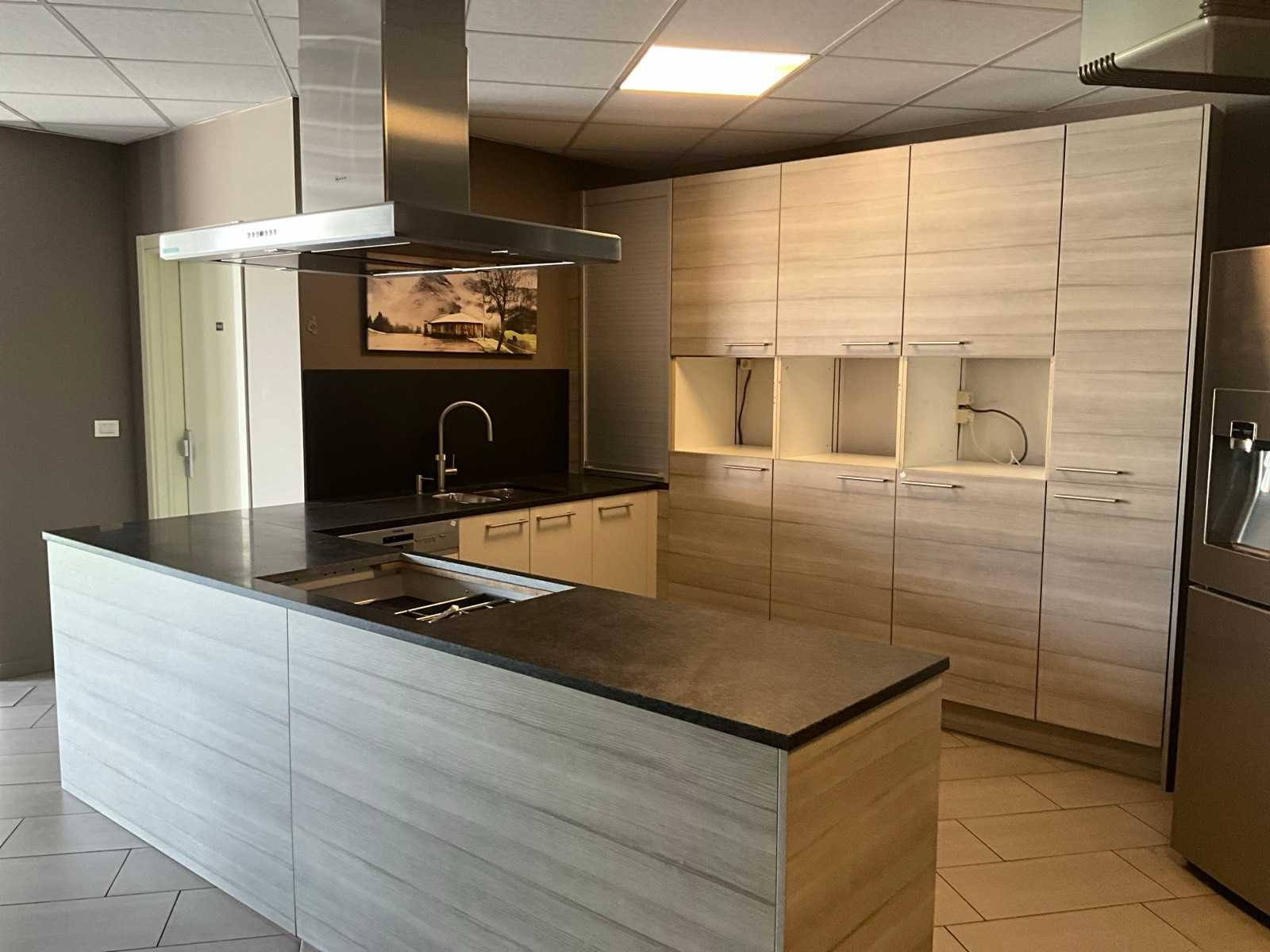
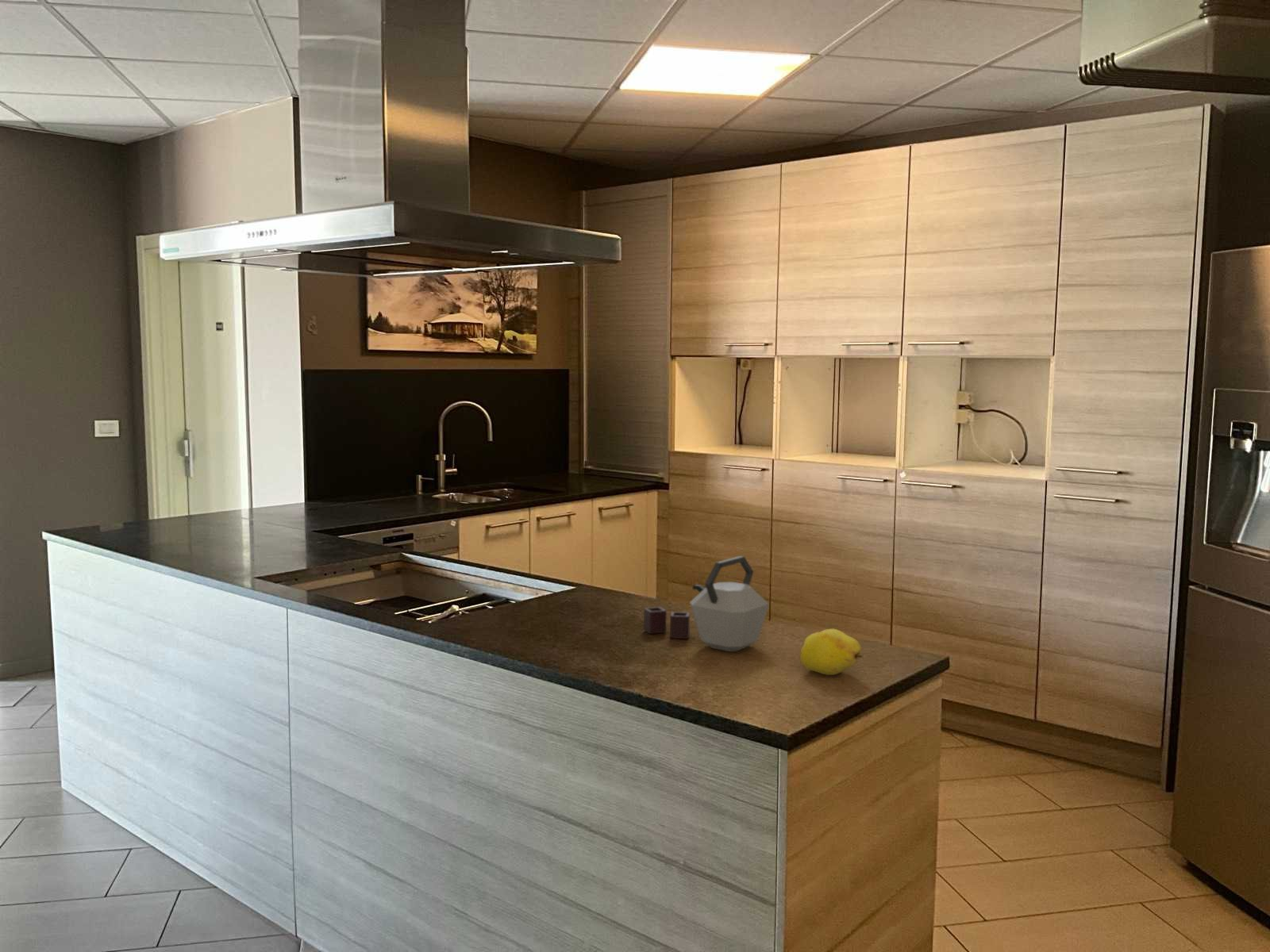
+ fruit [799,628,864,676]
+ kettle [643,555,770,652]
